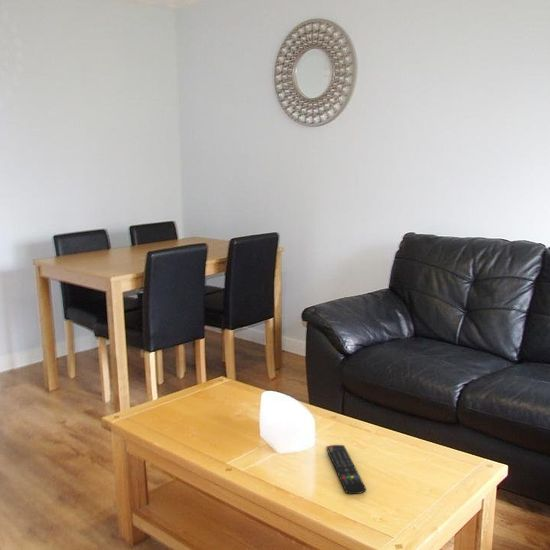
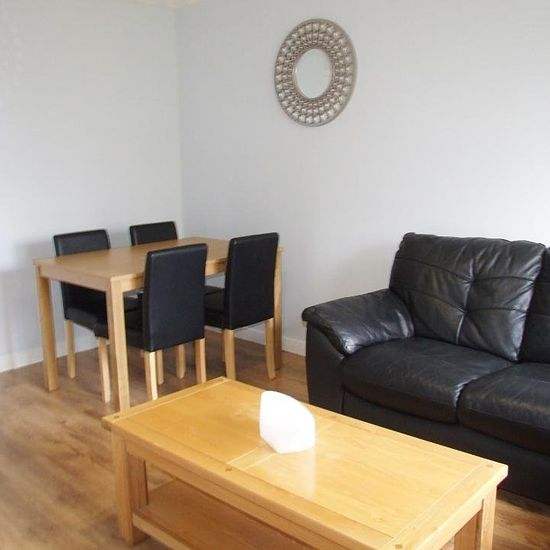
- remote control [325,444,367,495]
